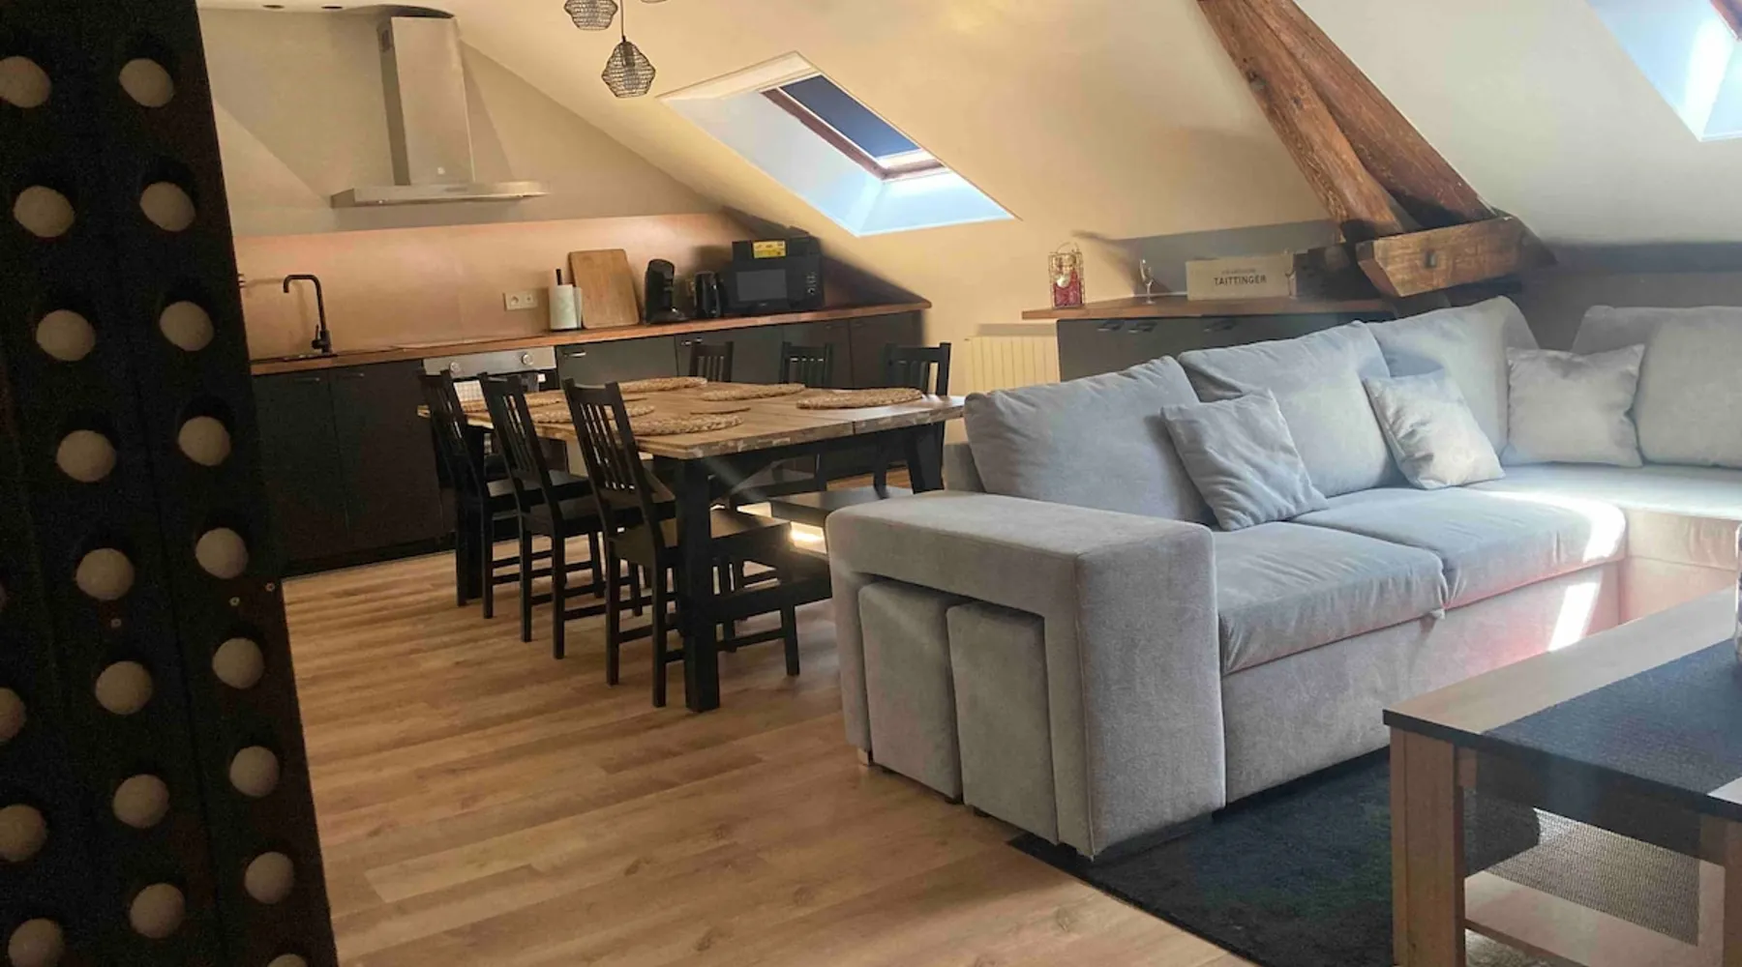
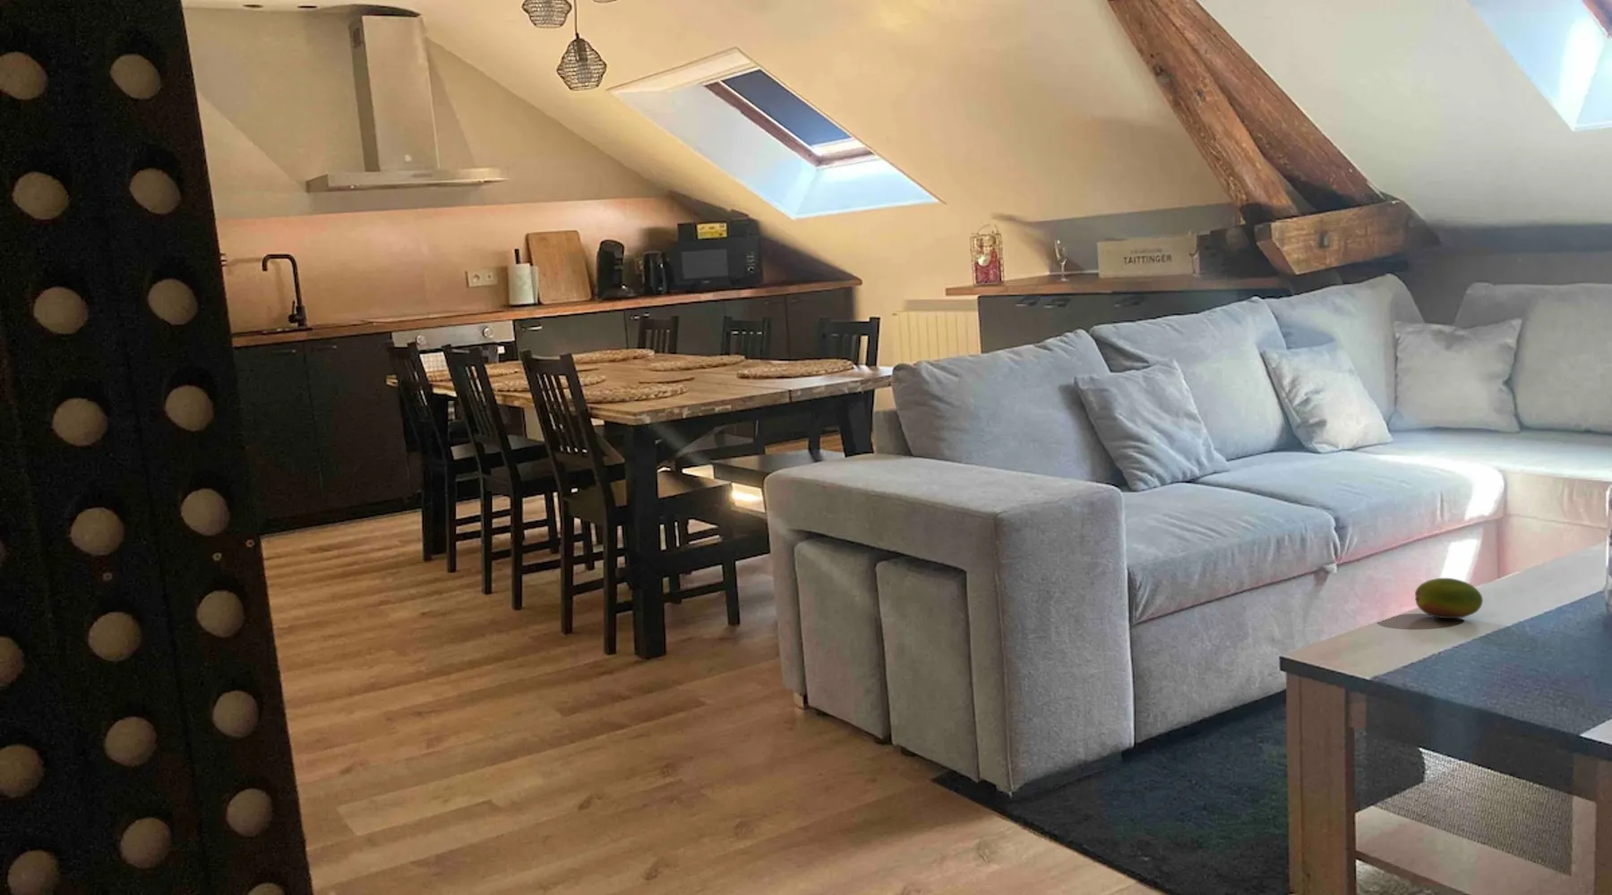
+ fruit [1414,578,1484,619]
